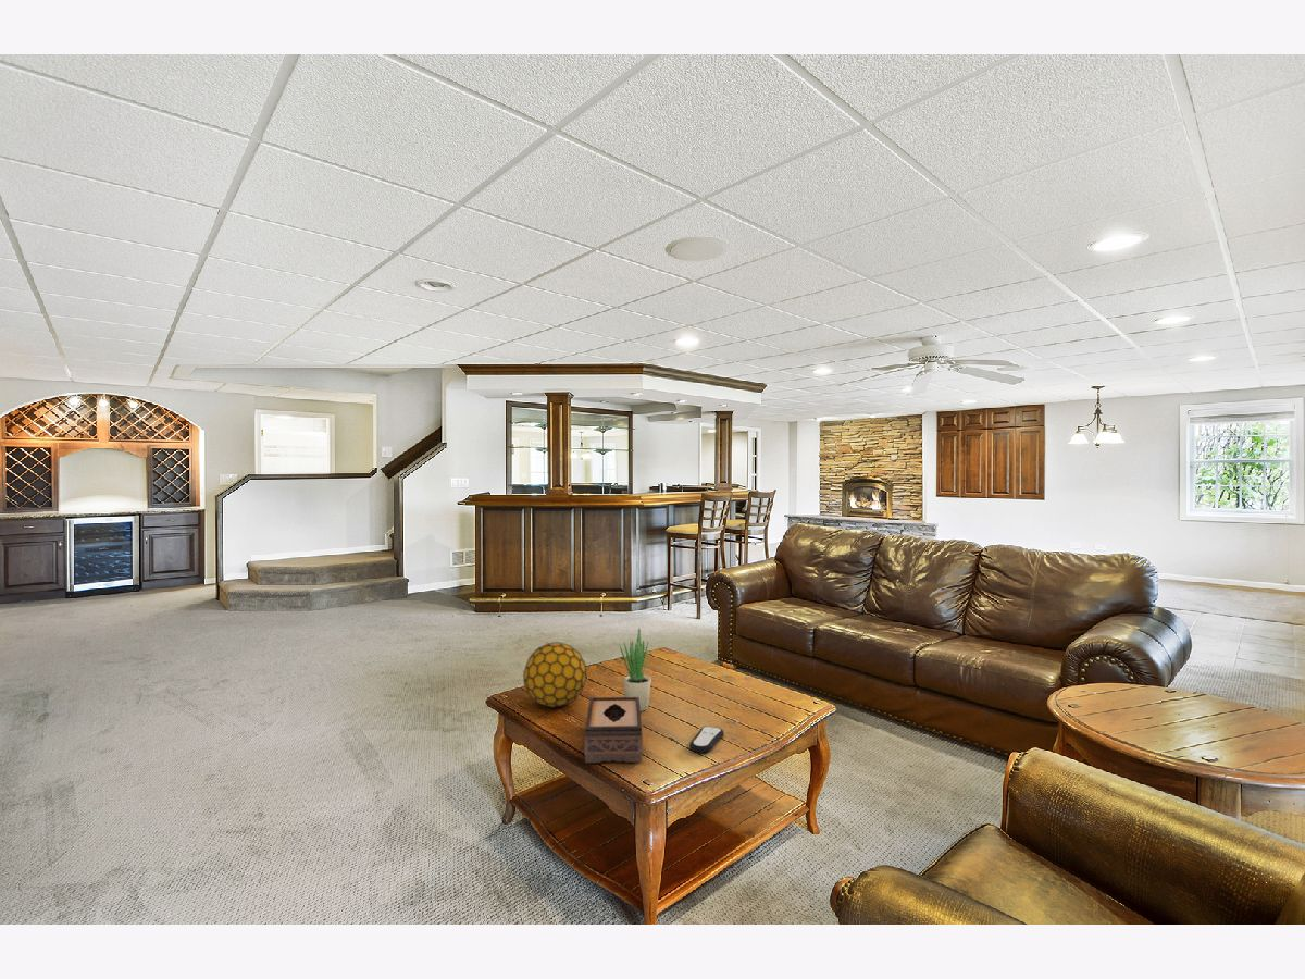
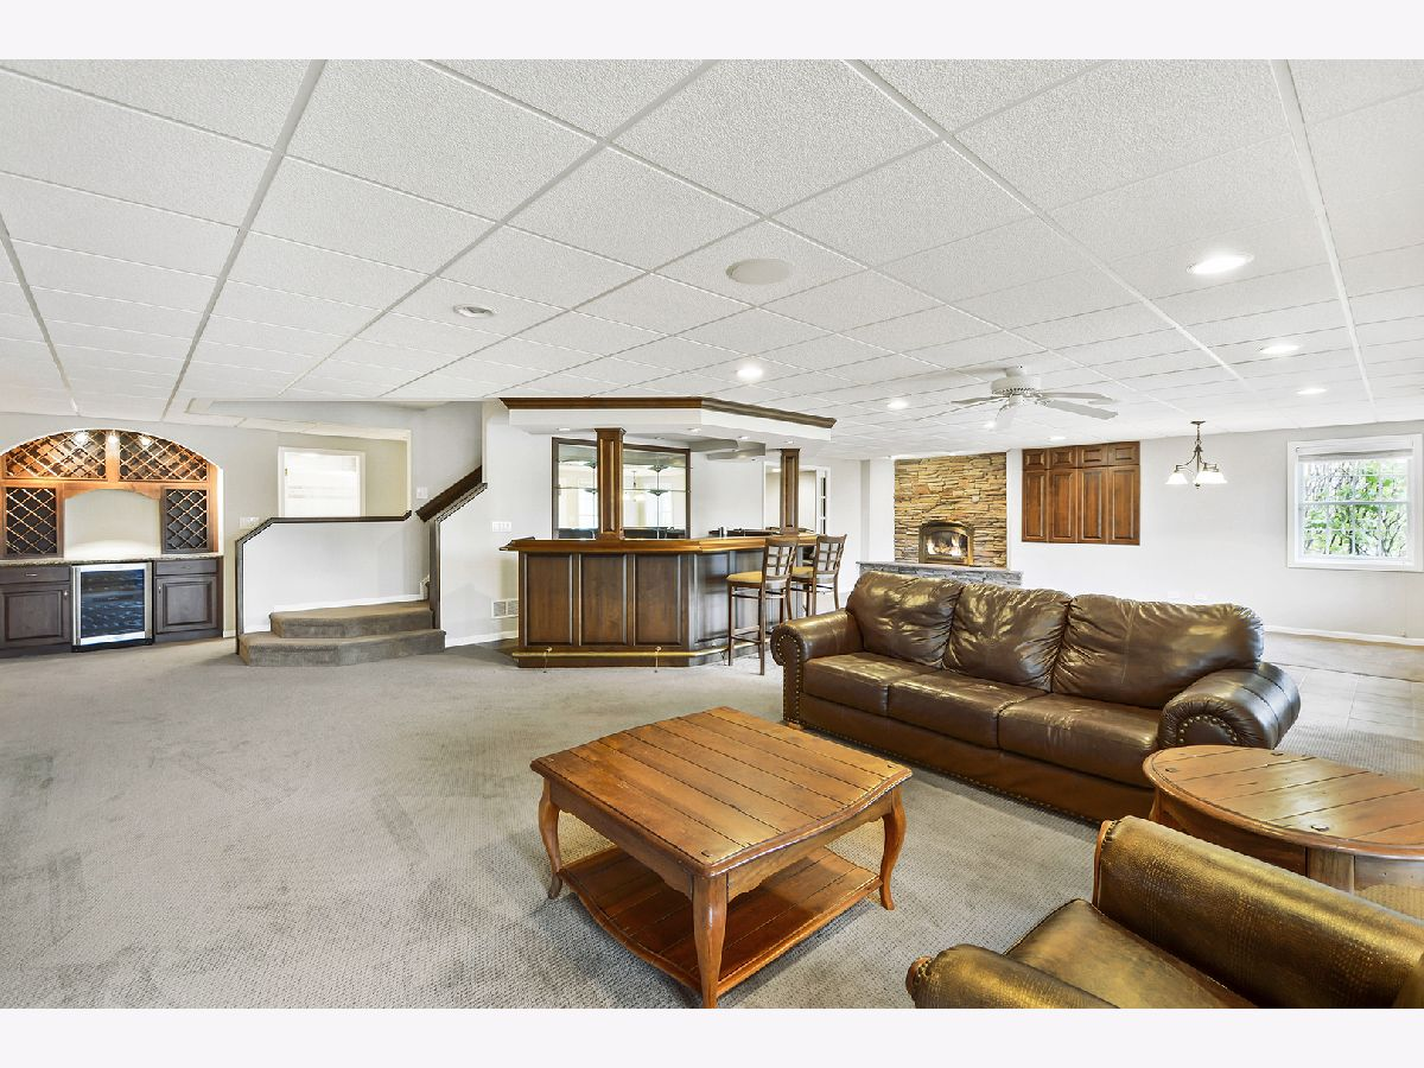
- decorative ball [522,641,587,709]
- potted plant [618,628,652,712]
- remote control [688,726,724,754]
- tissue box [583,696,644,764]
